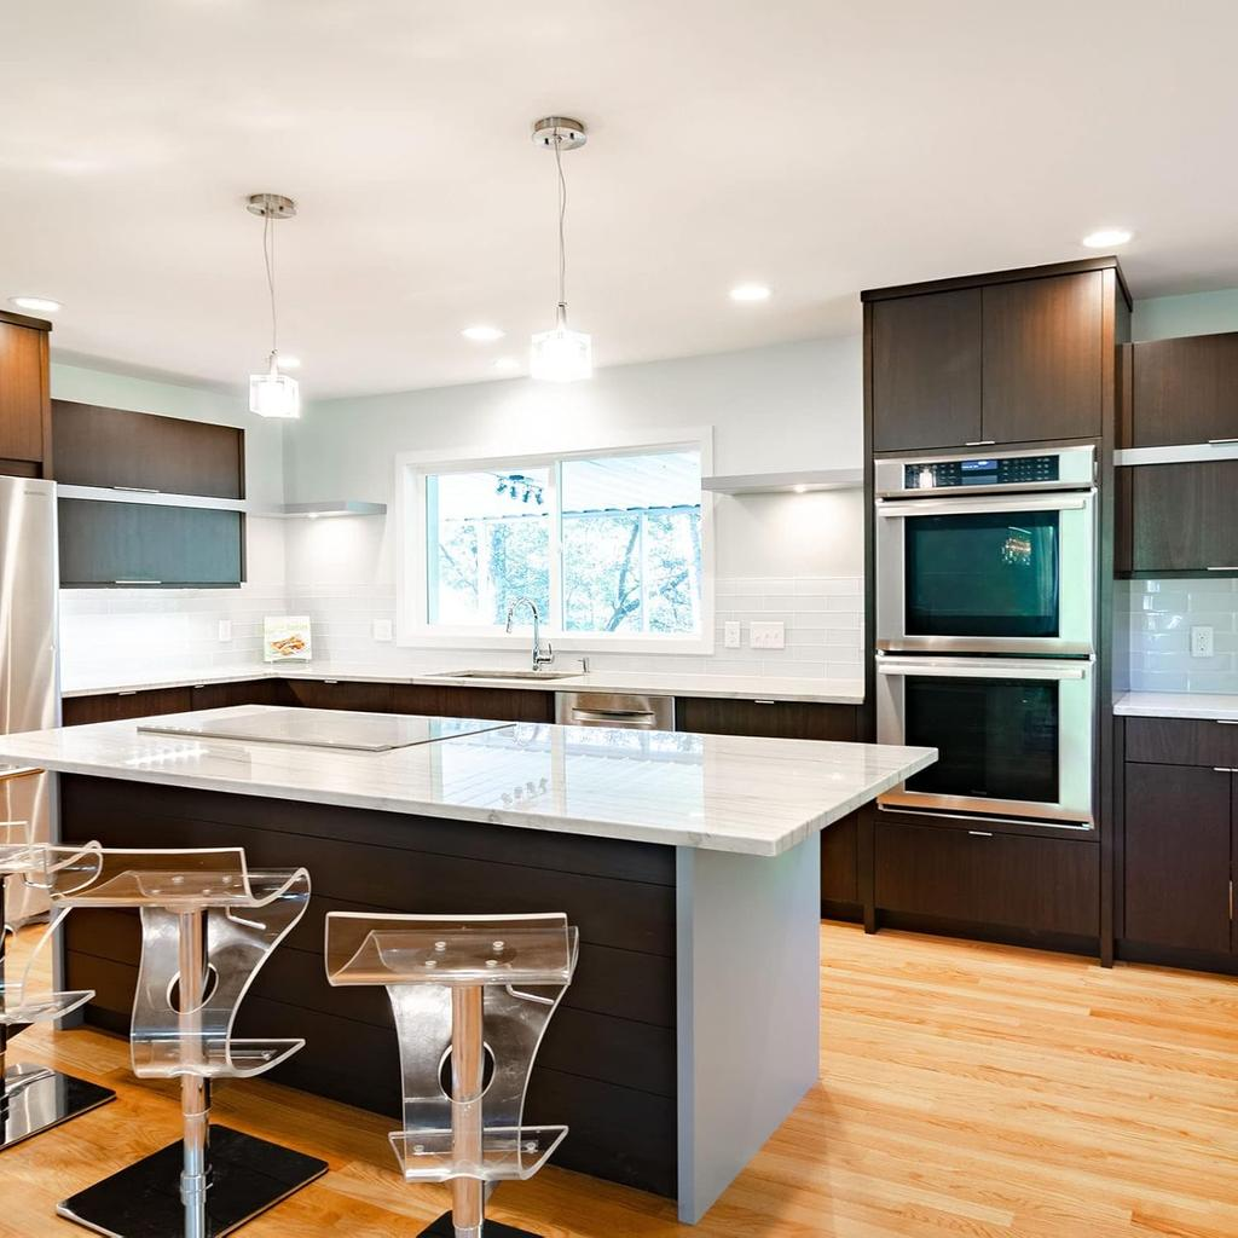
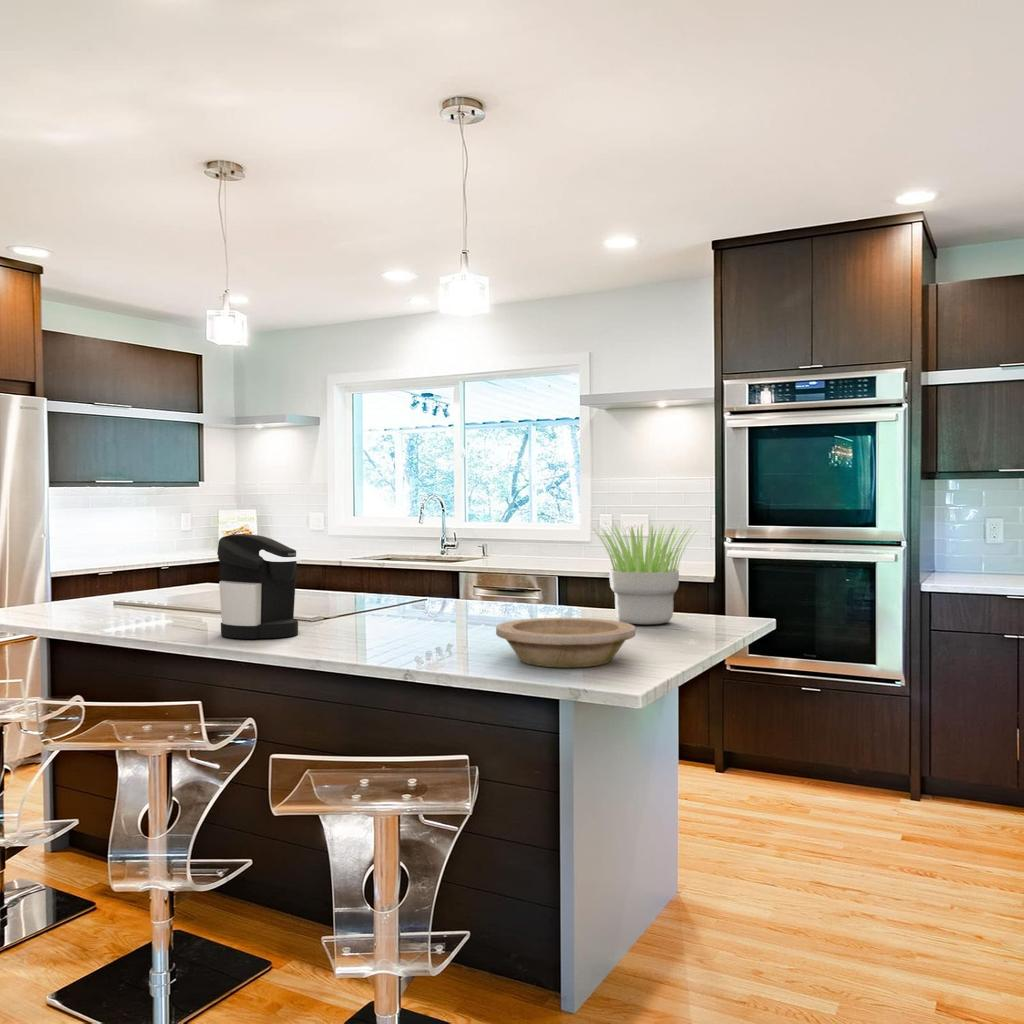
+ coffee maker [216,533,302,640]
+ potted plant [590,522,702,625]
+ bowl [495,617,636,668]
